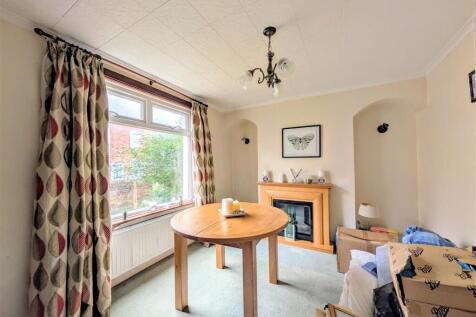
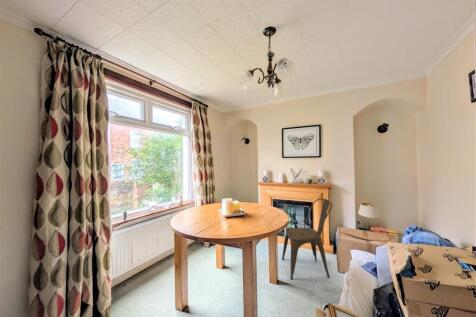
+ chair [281,197,333,281]
